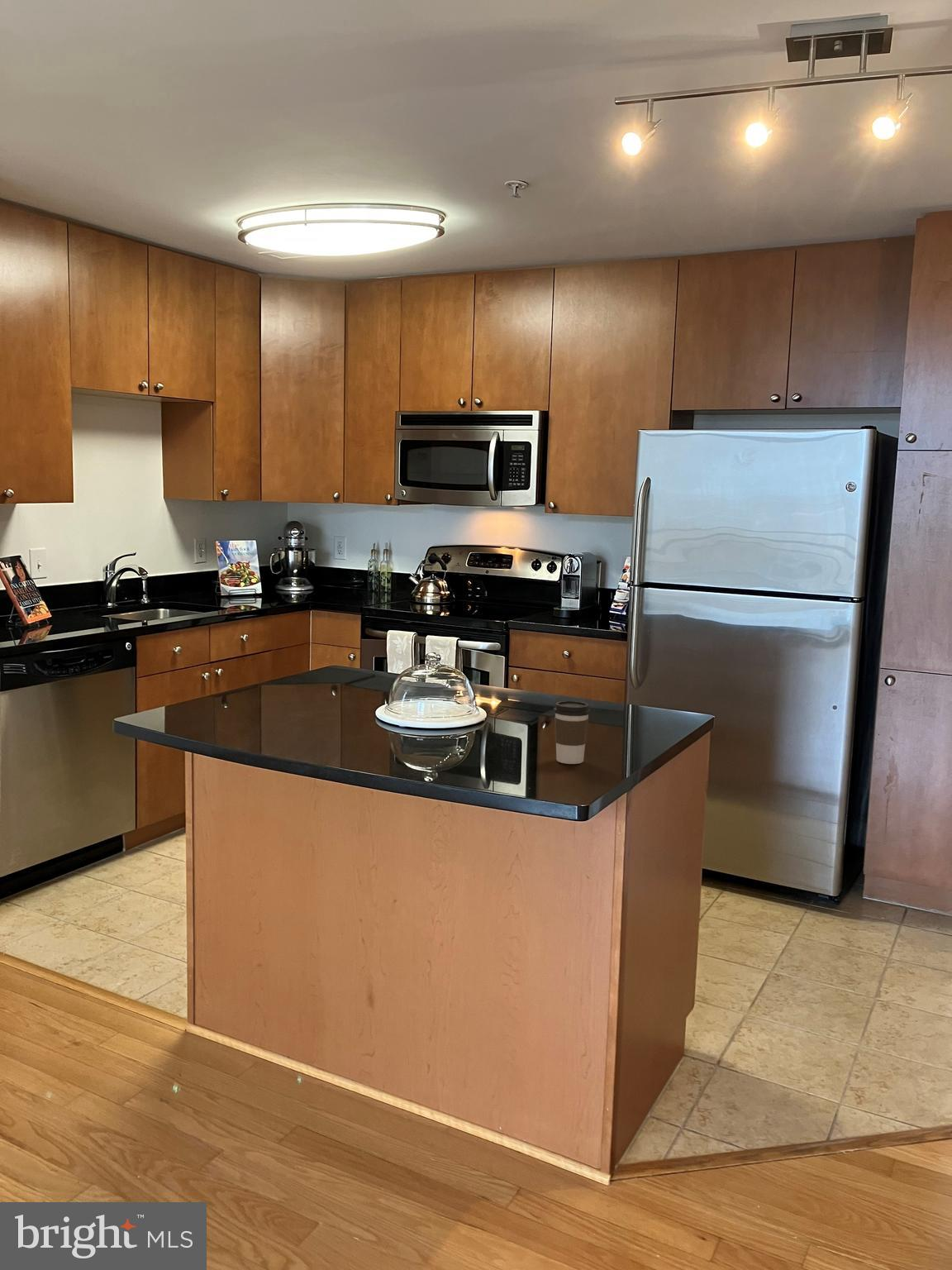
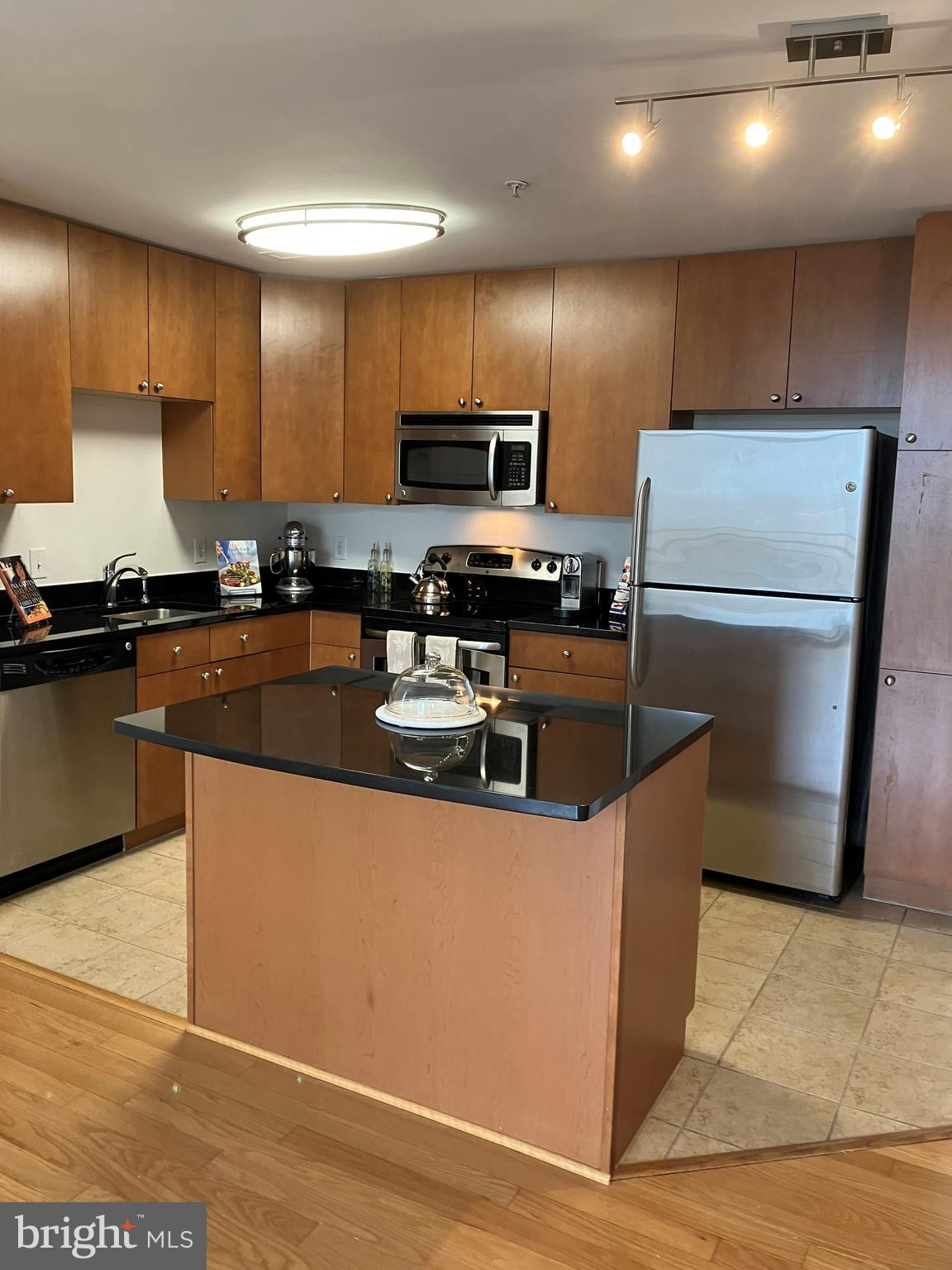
- coffee cup [553,700,591,765]
